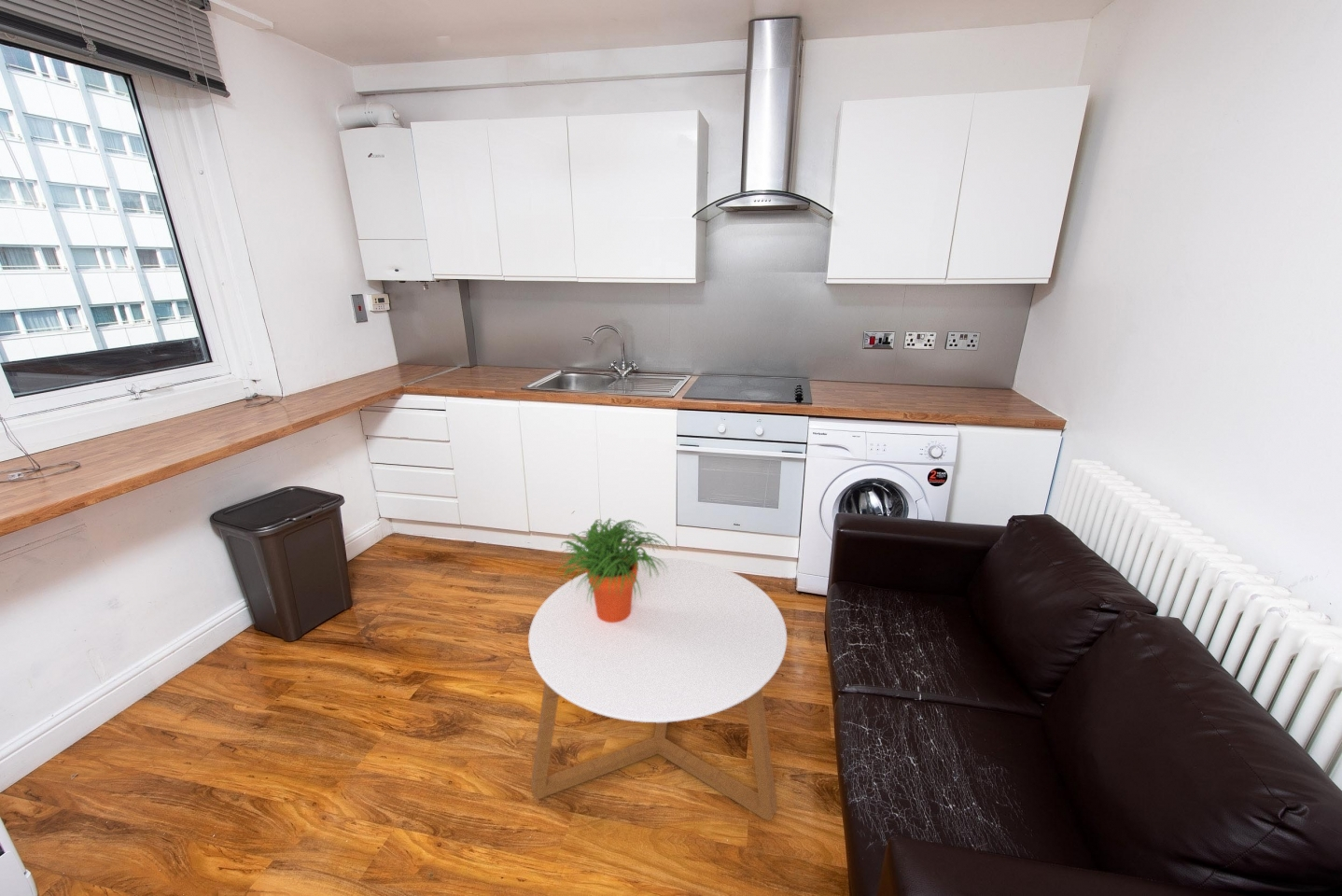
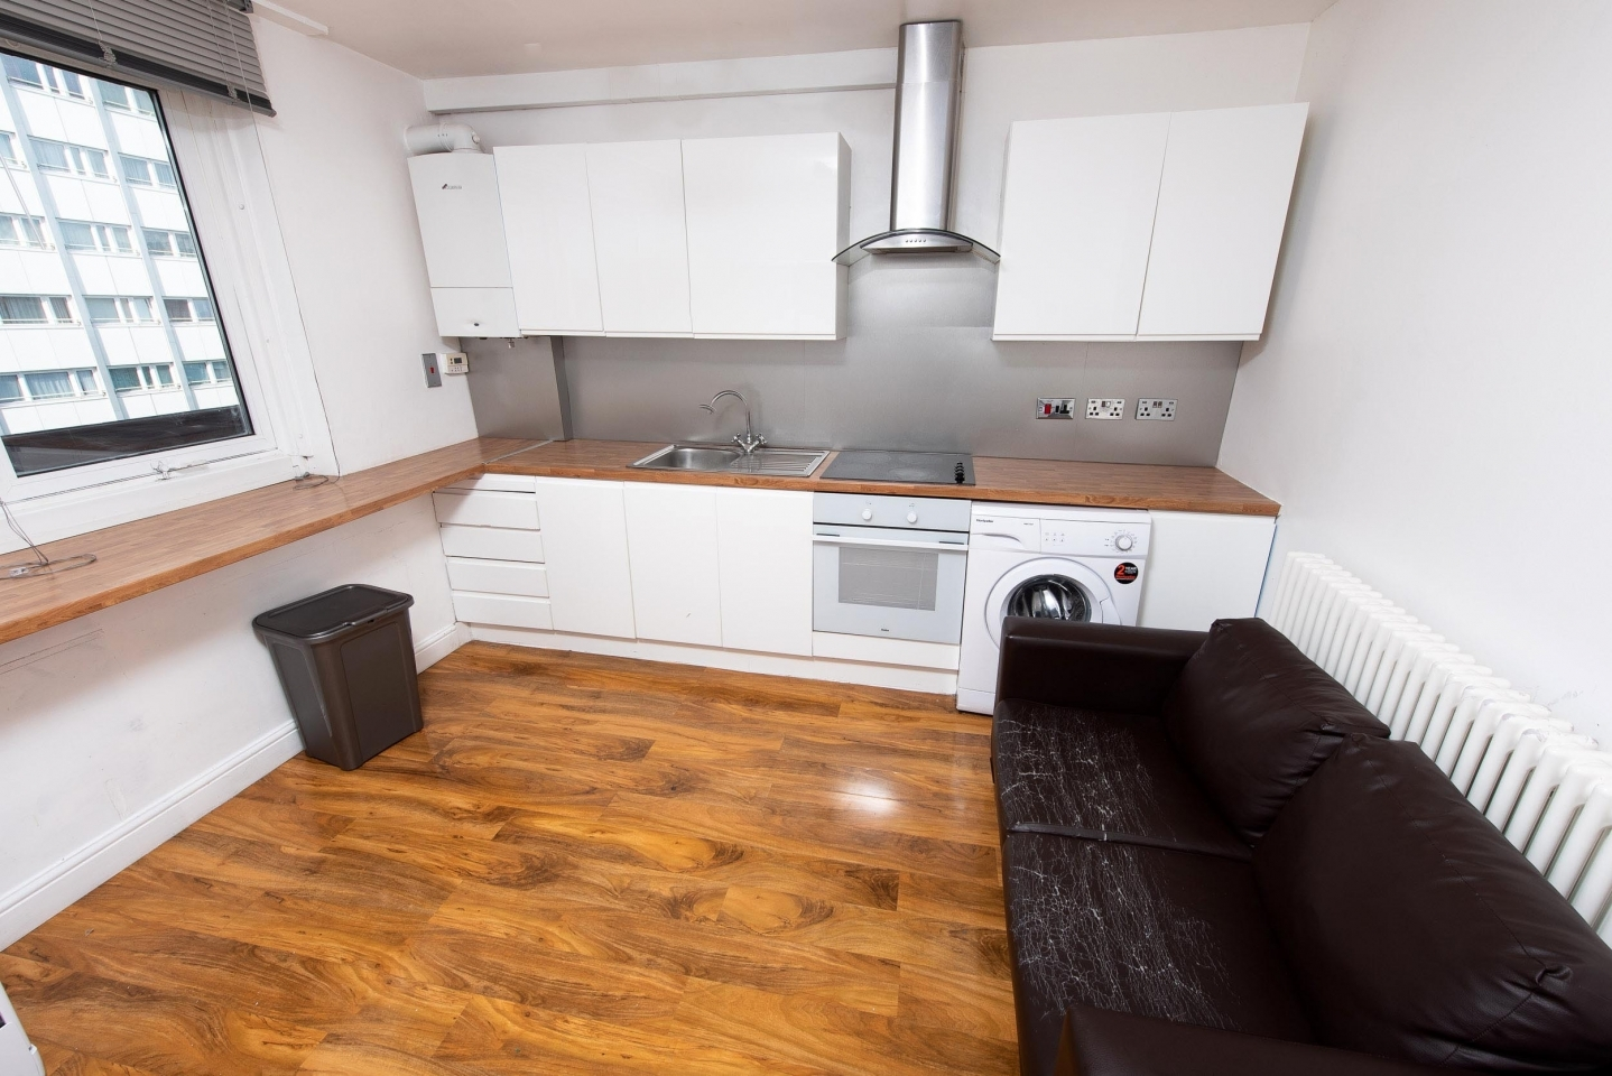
- coffee table [527,557,788,821]
- potted plant [554,517,673,623]
